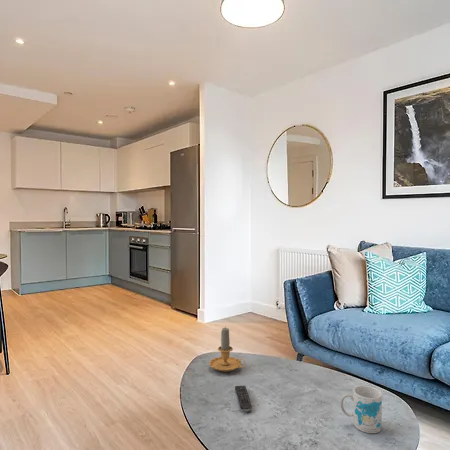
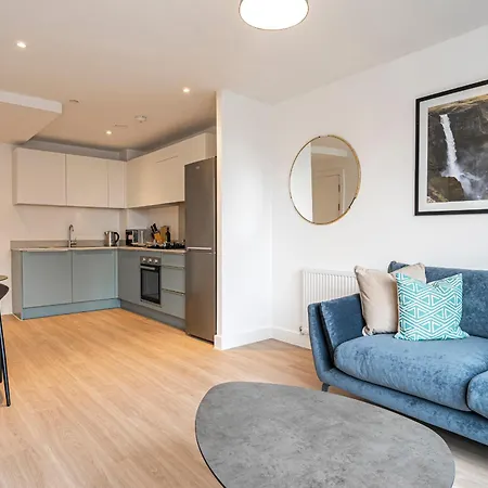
- remote control [234,385,253,413]
- candle [208,327,247,373]
- mug [339,385,383,434]
